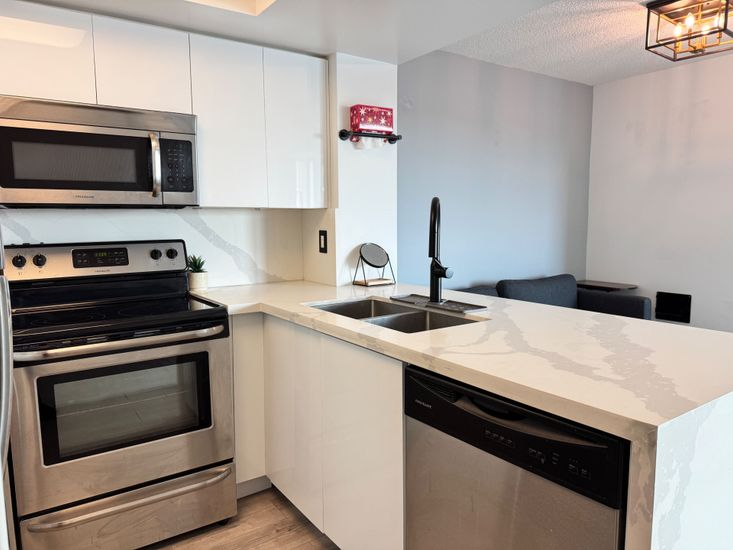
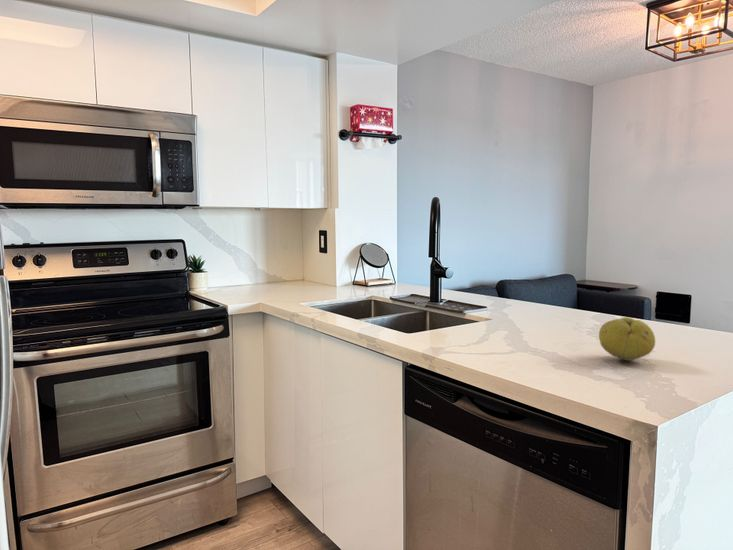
+ fruit [598,316,656,362]
